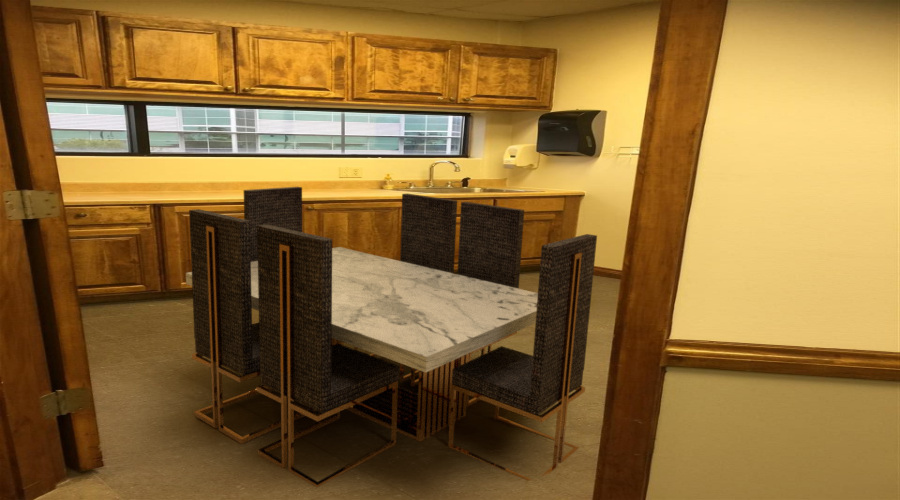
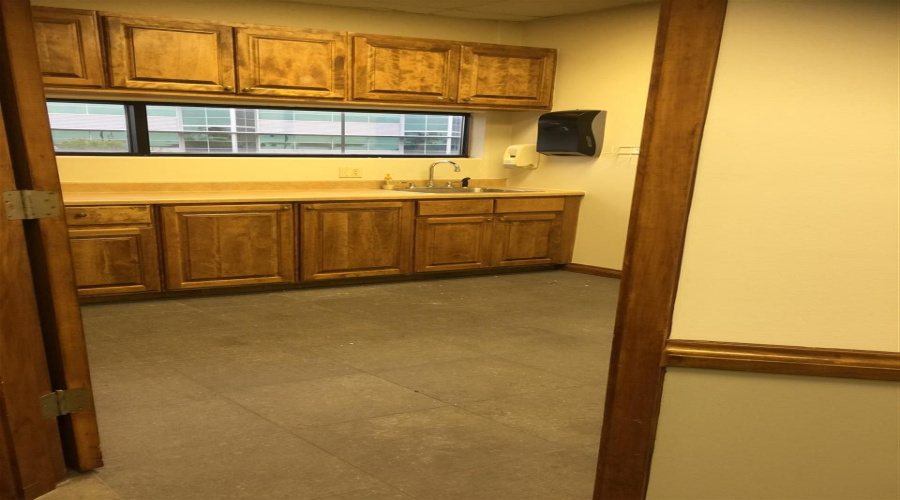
- dining table [185,186,598,488]
